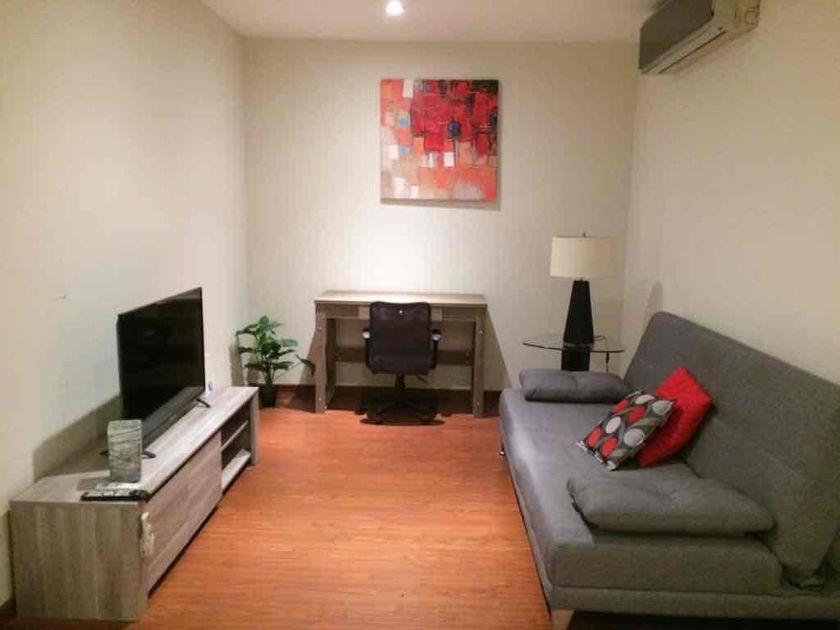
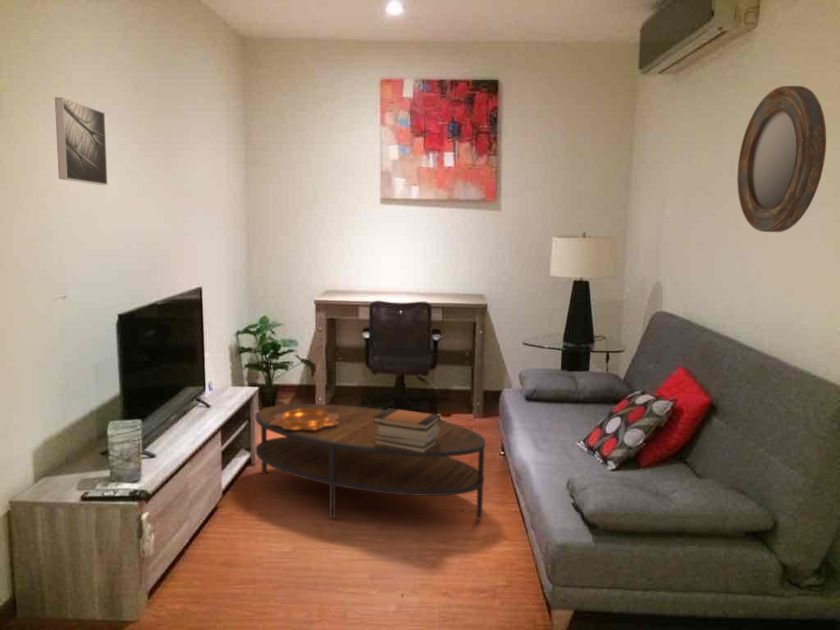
+ home mirror [736,85,827,233]
+ decorative bowl [270,409,339,430]
+ coffee table [254,403,486,521]
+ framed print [54,96,109,186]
+ book stack [373,407,441,453]
